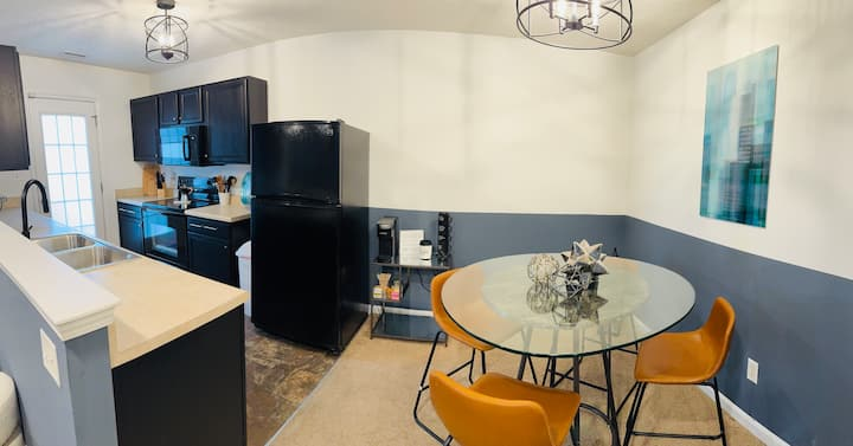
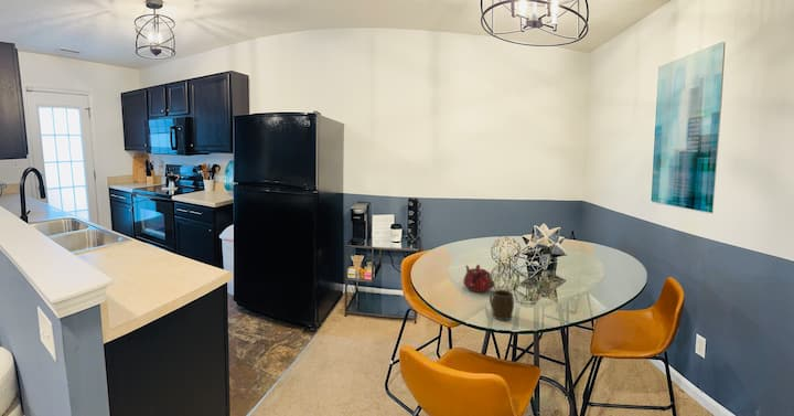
+ teapot [462,264,495,292]
+ mug [489,289,515,321]
